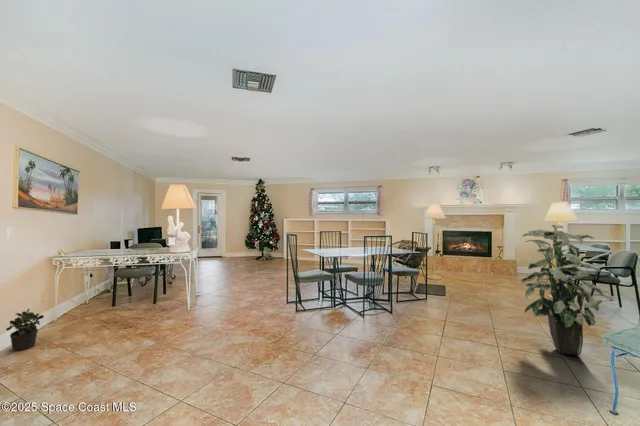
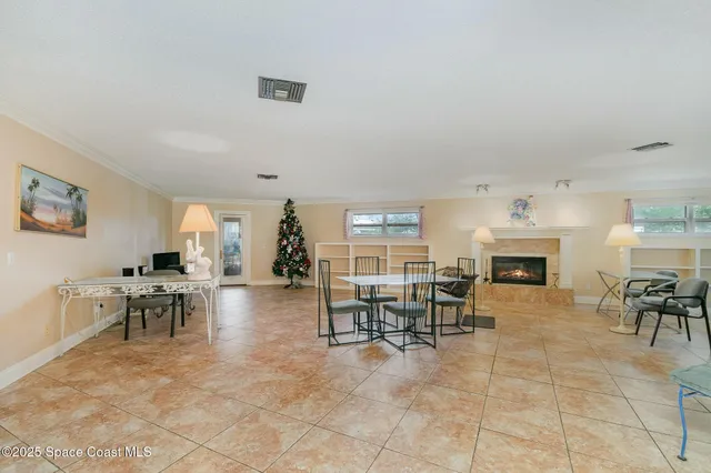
- indoor plant [520,223,604,356]
- potted plant [5,308,45,352]
